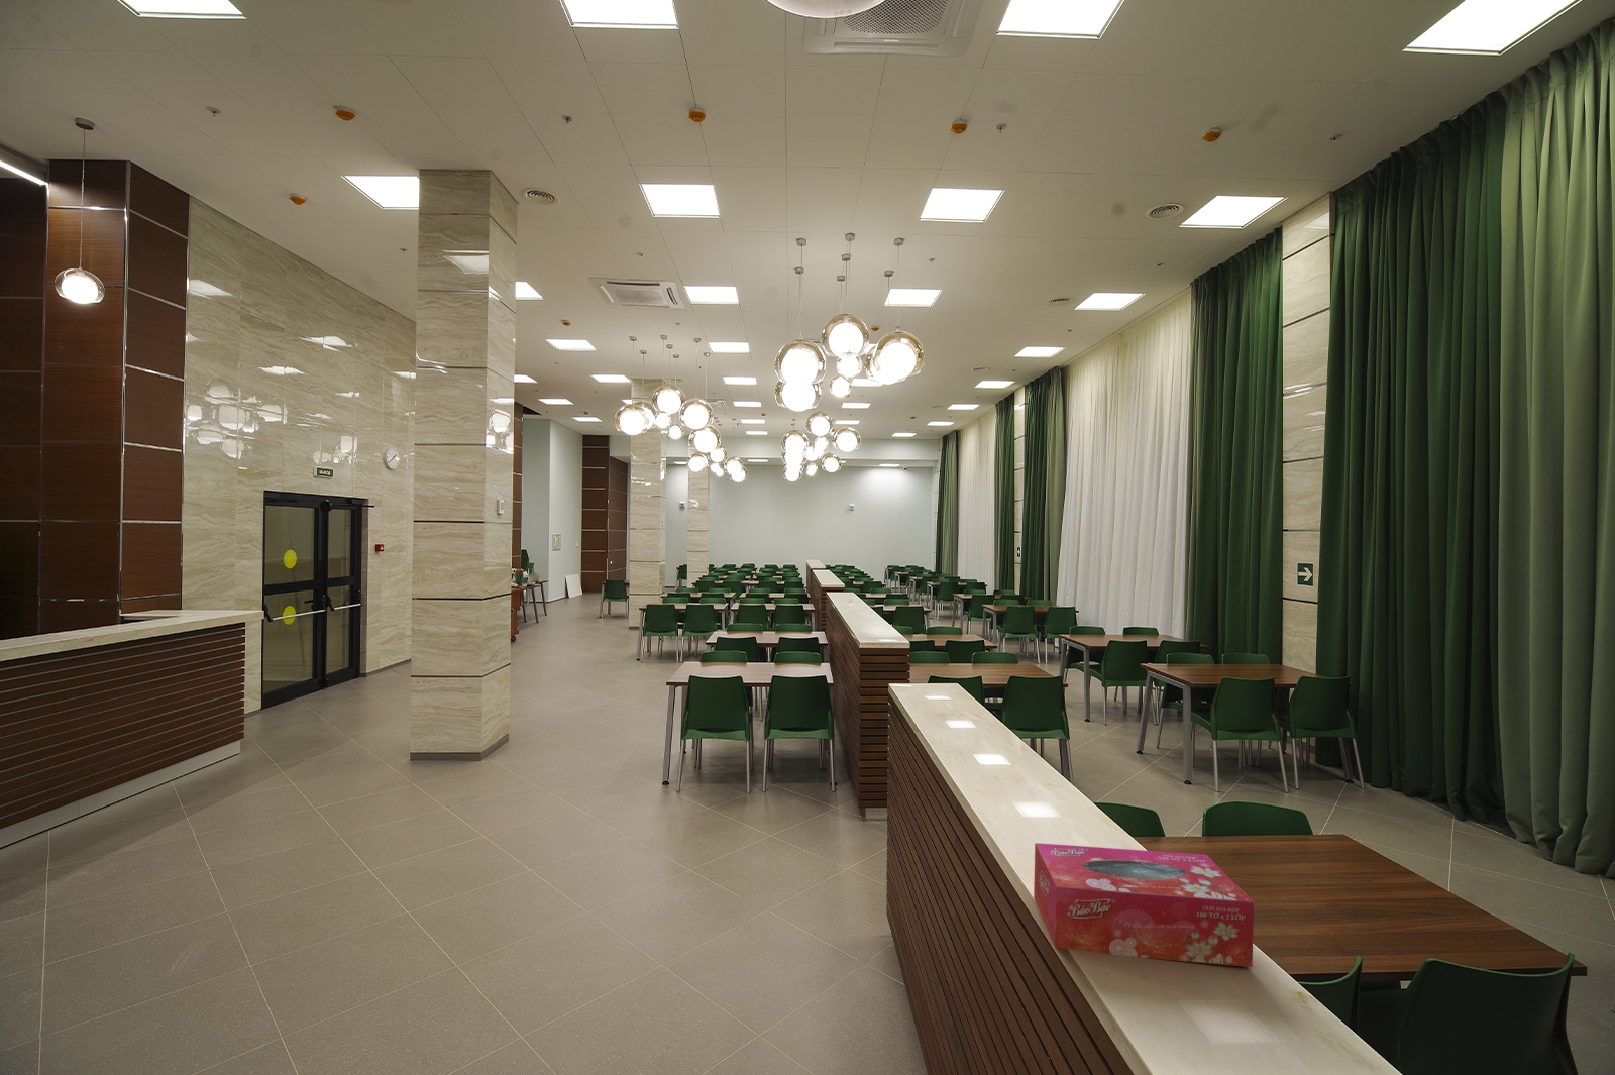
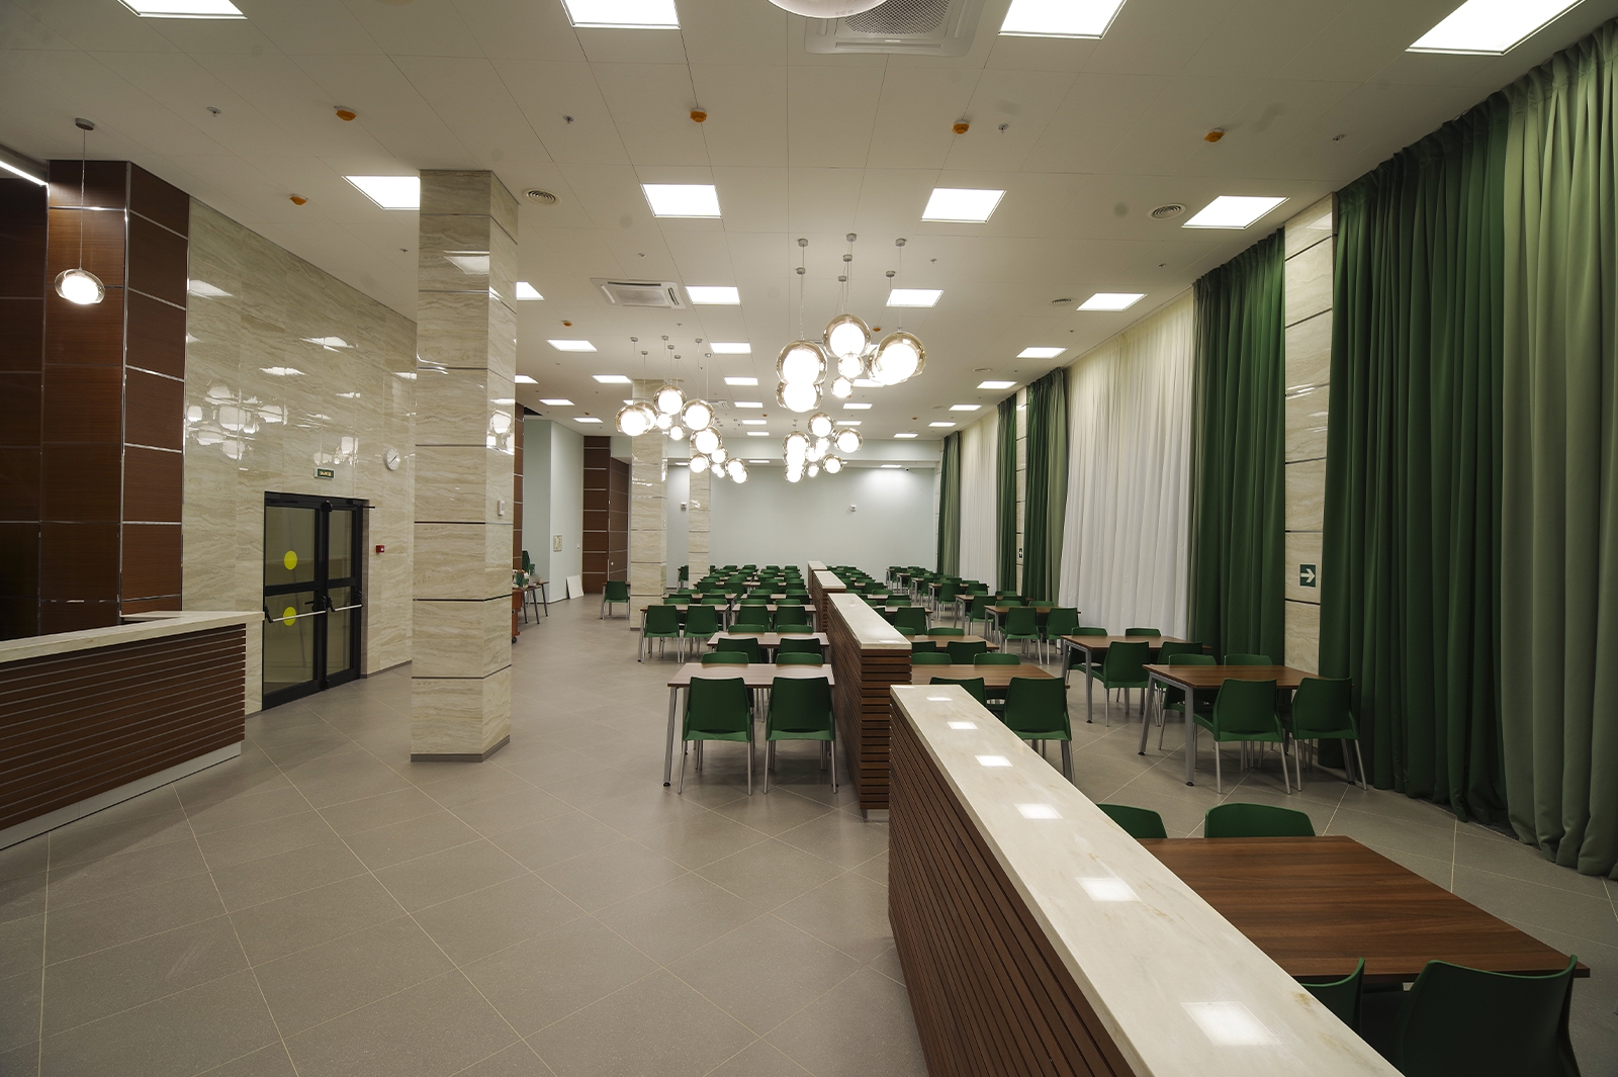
- tissue box [1033,842,1255,968]
